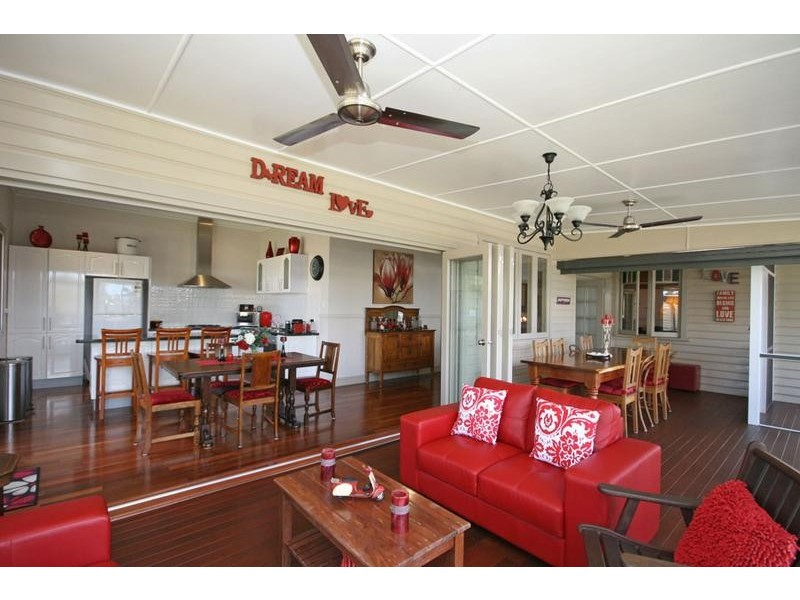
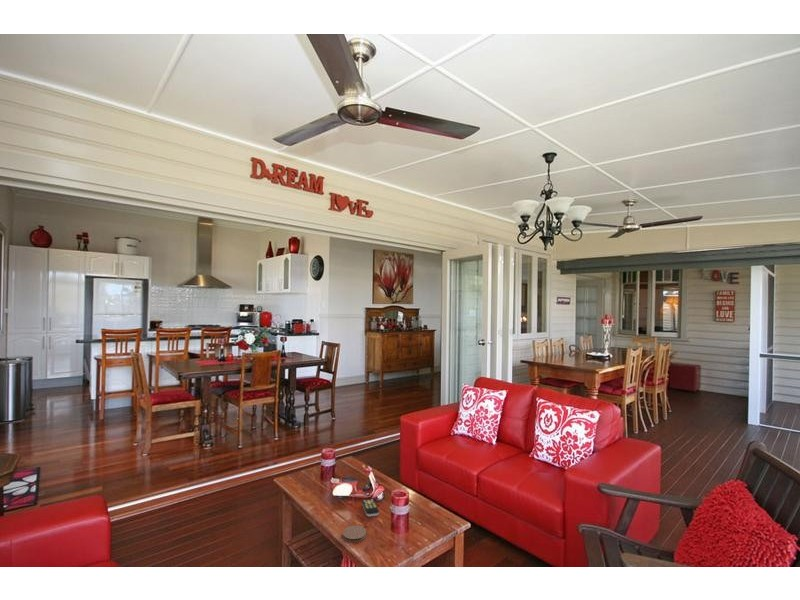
+ remote control [361,498,380,518]
+ coaster [342,524,367,543]
